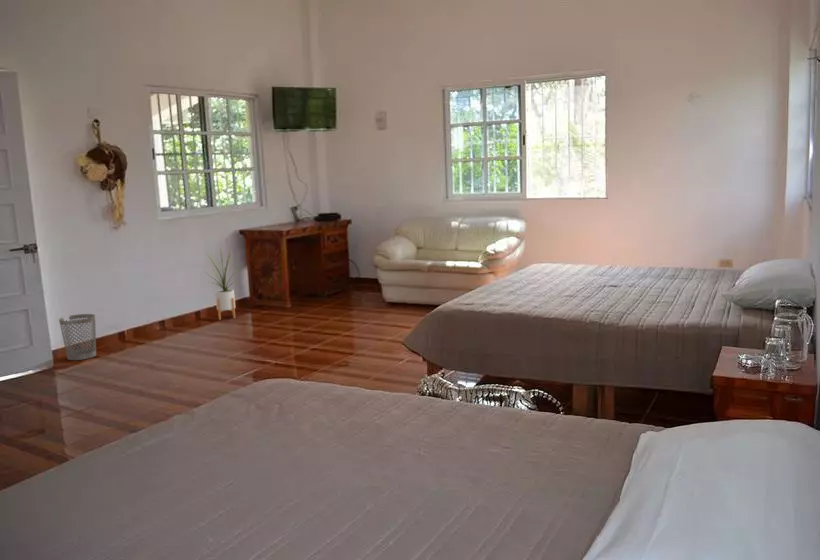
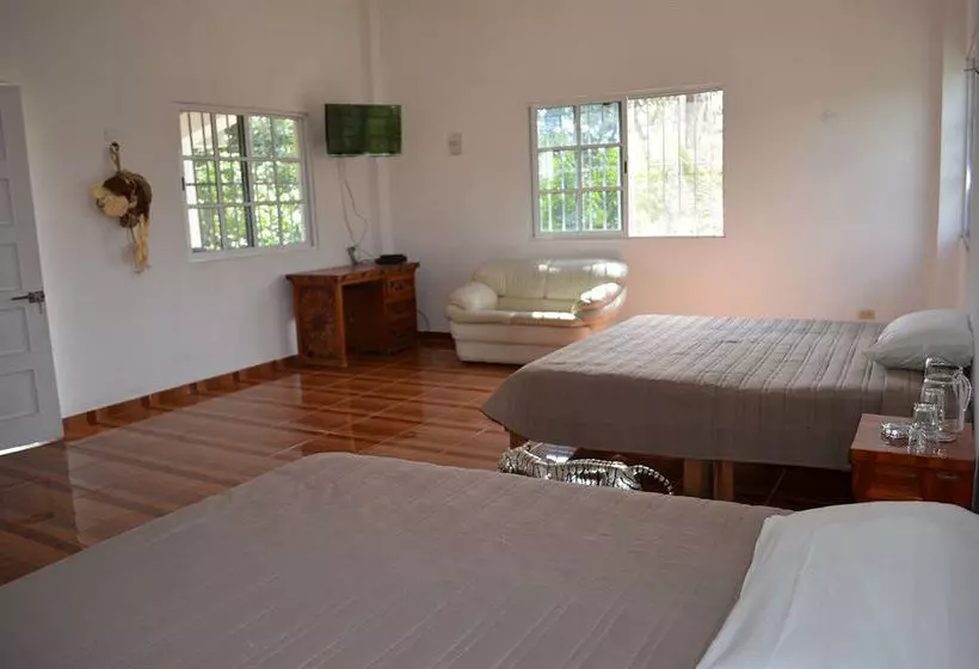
- house plant [205,247,245,321]
- wastebasket [58,313,97,361]
